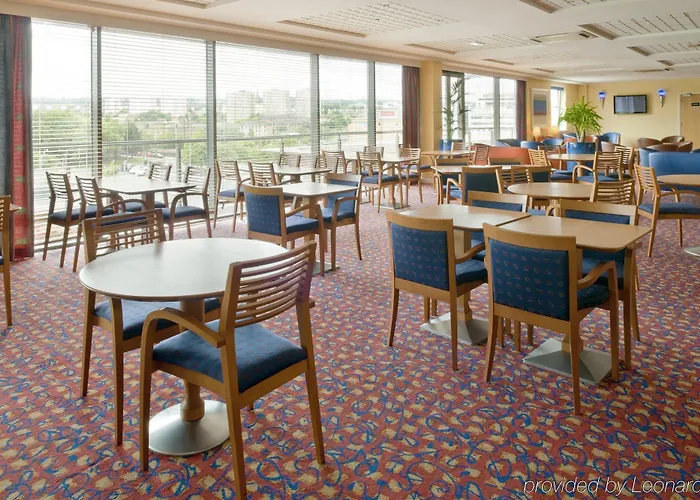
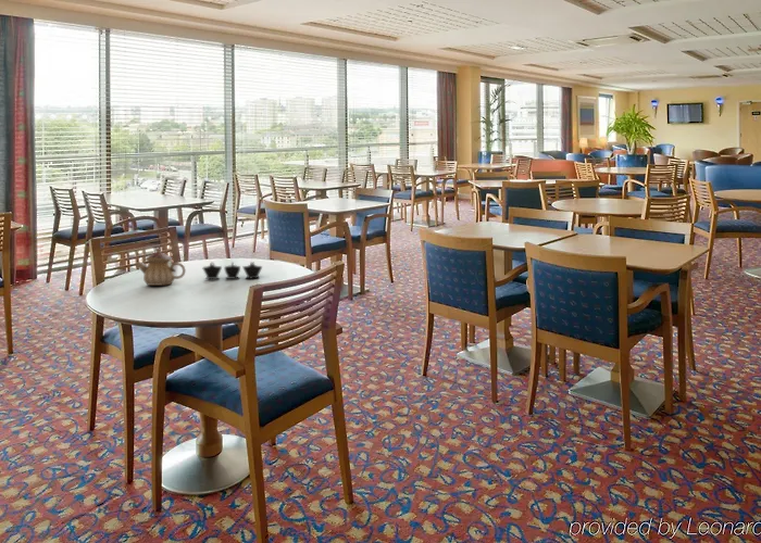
+ teapot [135,247,187,287]
+ sugar bowl [201,261,263,280]
